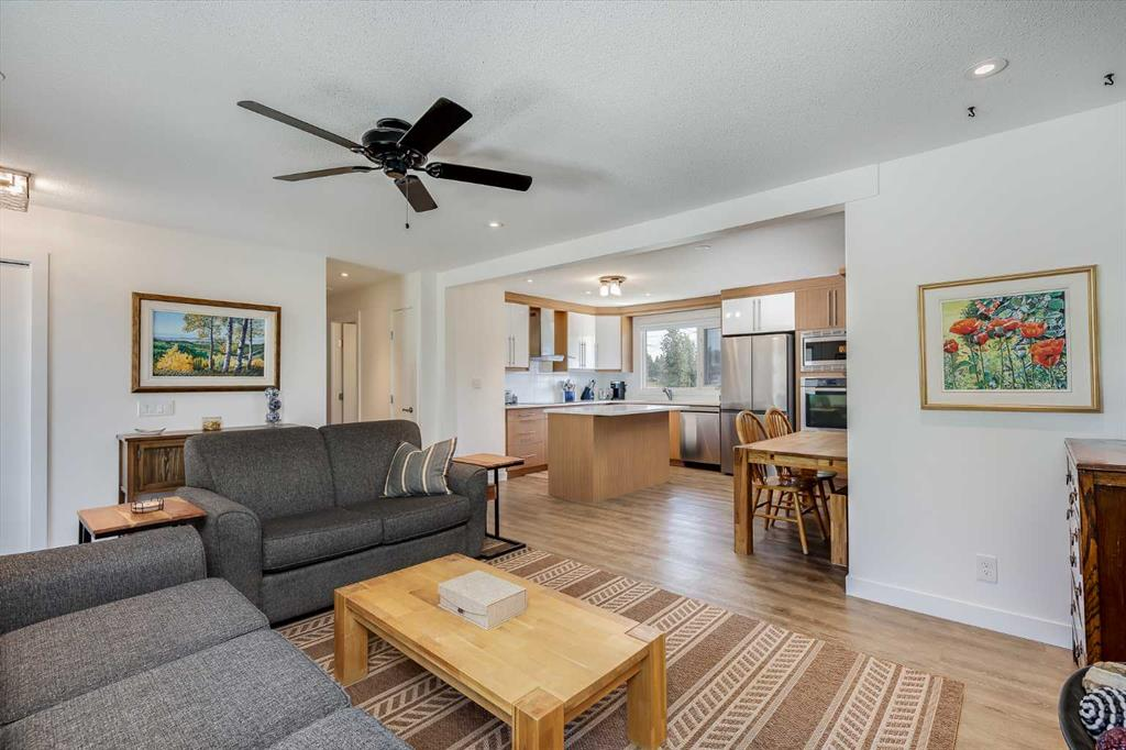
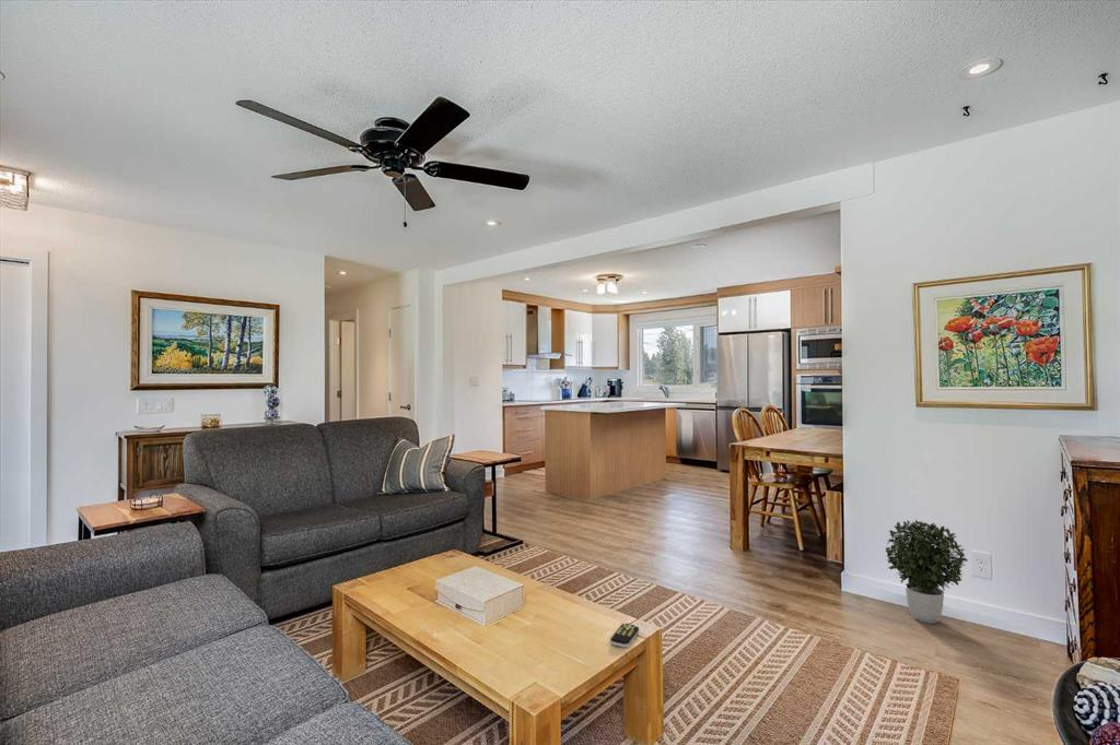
+ potted plant [884,519,969,625]
+ remote control [609,622,640,649]
